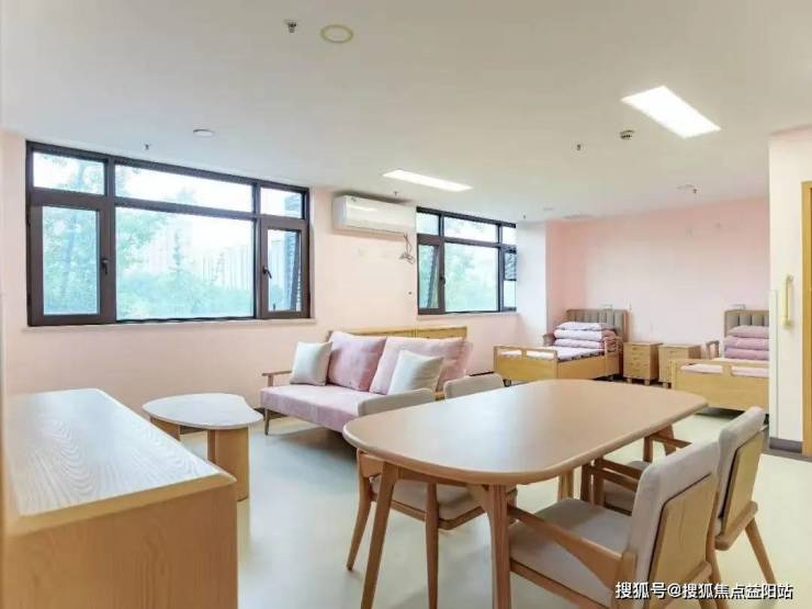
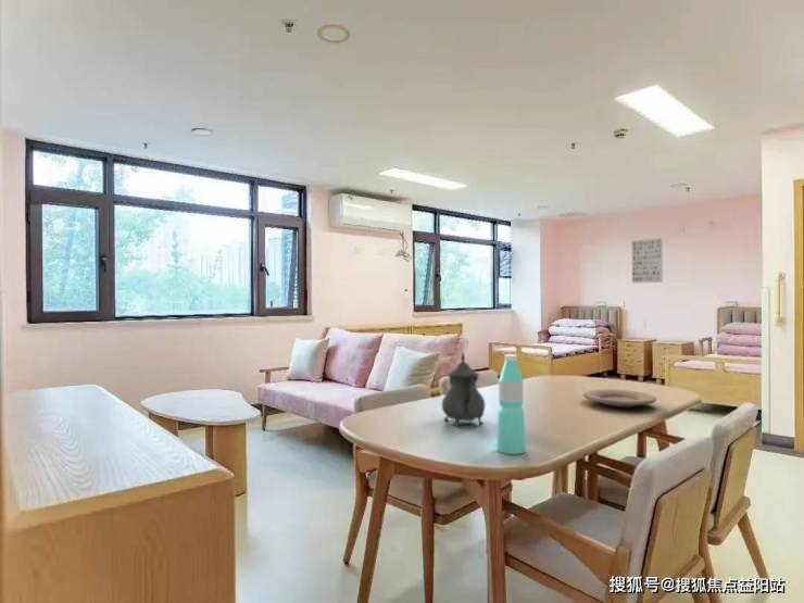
+ water bottle [495,353,527,455]
+ teapot [441,351,486,427]
+ wall art [631,237,664,285]
+ plate [582,388,657,409]
